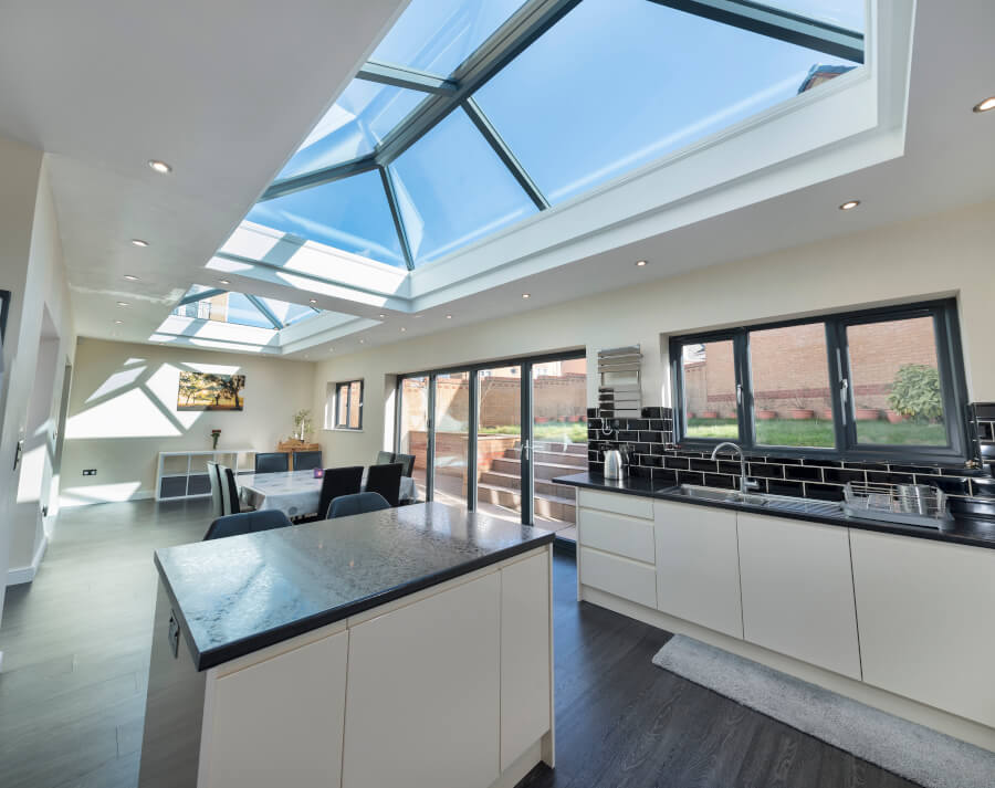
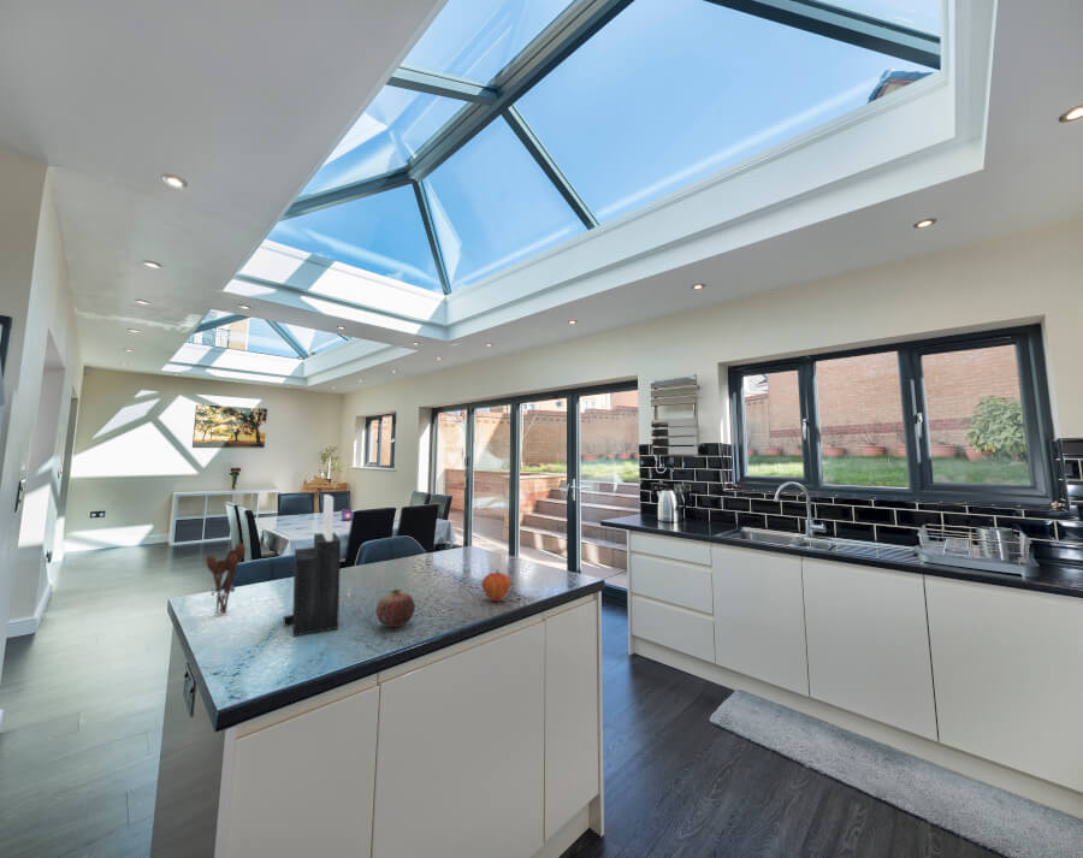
+ knife block [283,493,342,638]
+ fruit [374,587,416,628]
+ fruit [480,568,511,603]
+ utensil holder [205,543,247,616]
